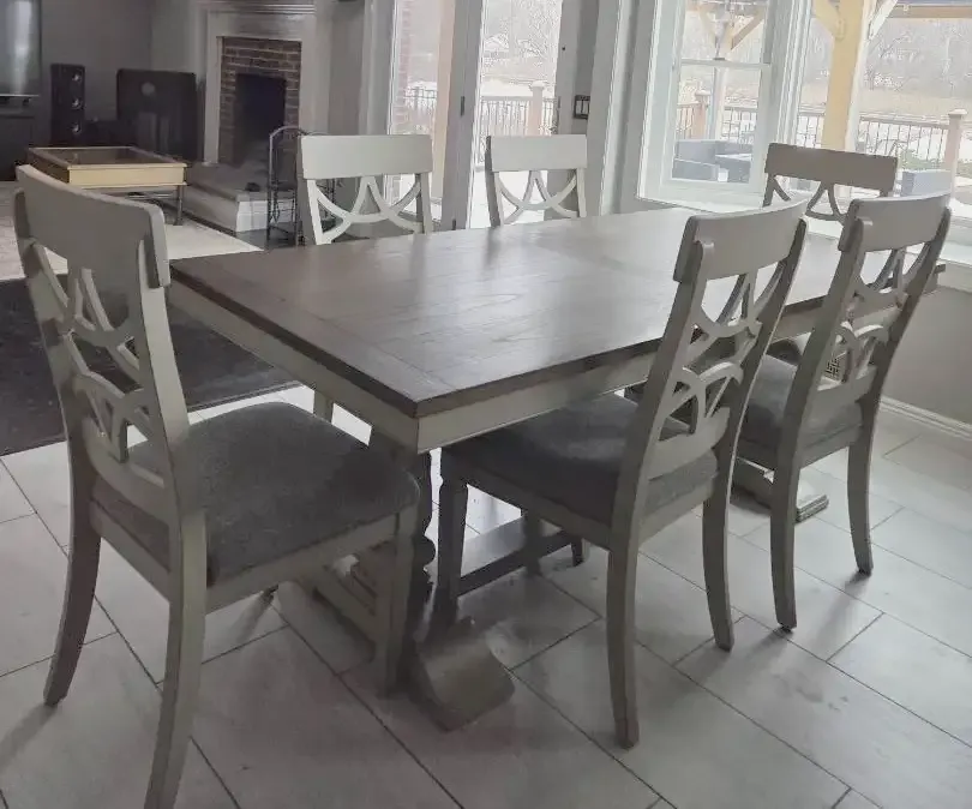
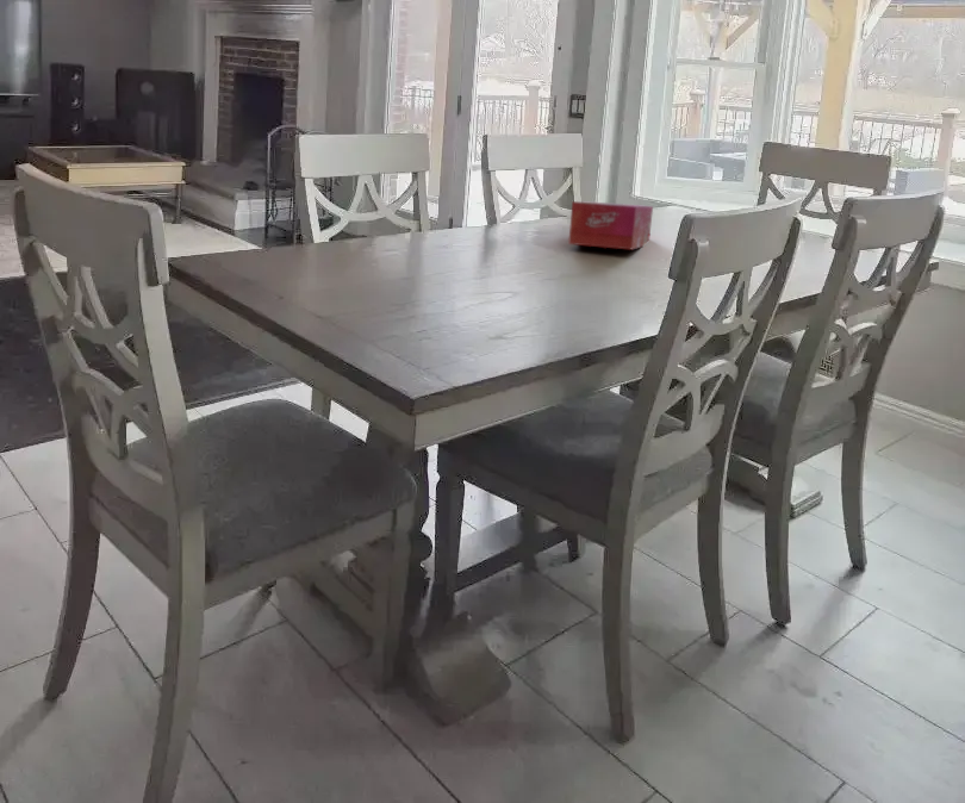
+ tissue box [567,200,654,251]
